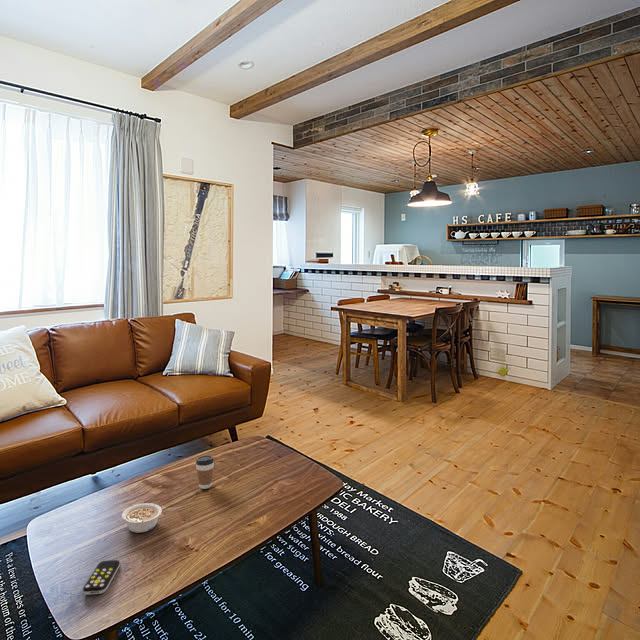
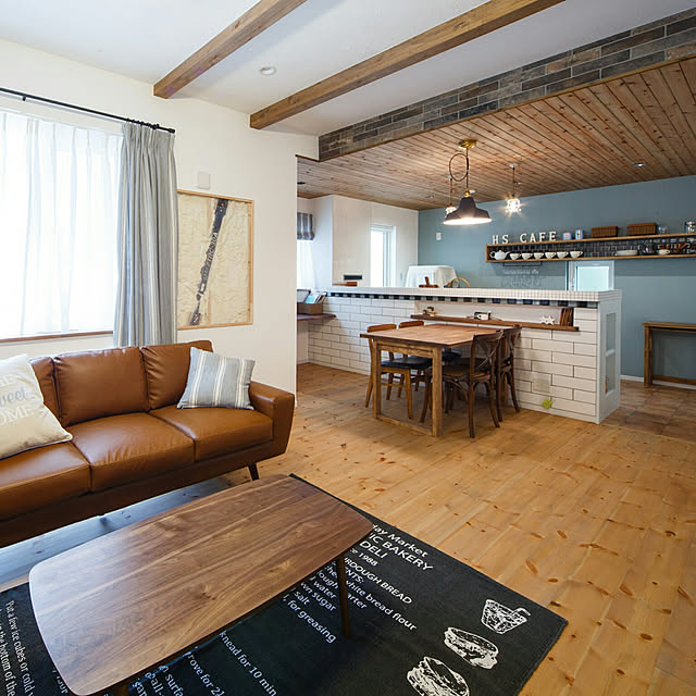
- remote control [82,559,121,596]
- coffee cup [195,455,215,490]
- legume [121,502,163,534]
